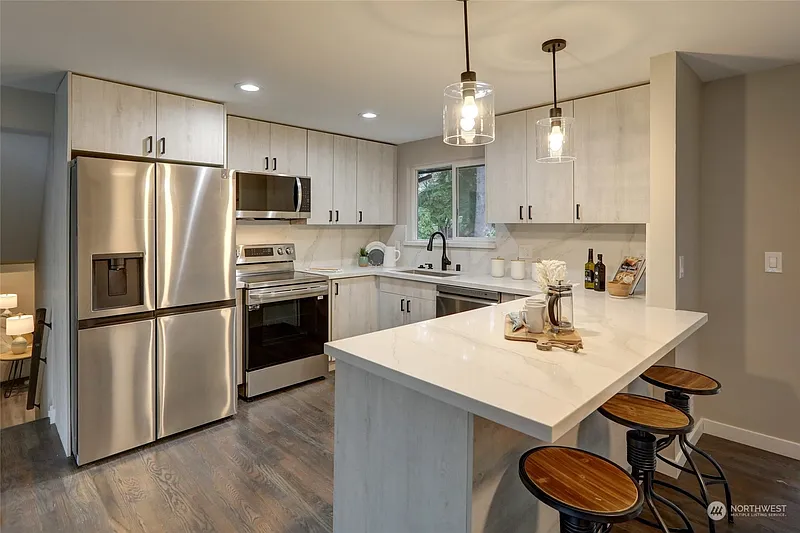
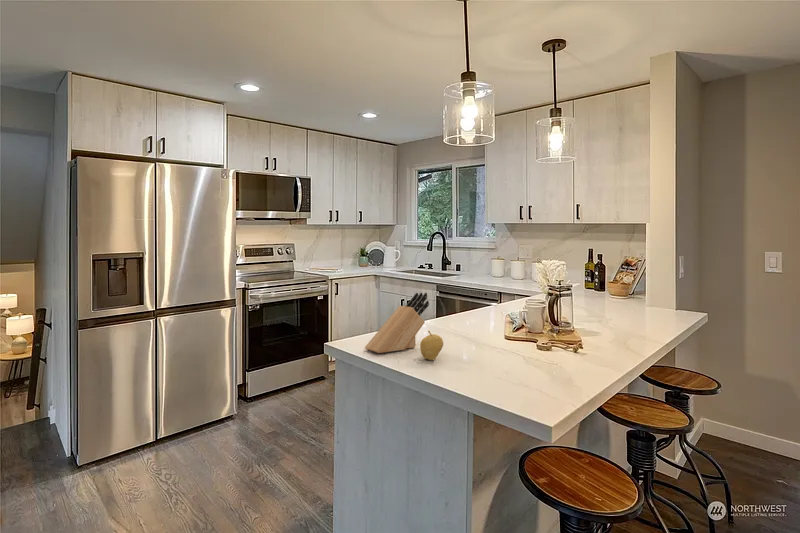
+ fruit [419,330,444,361]
+ knife block [364,292,430,354]
